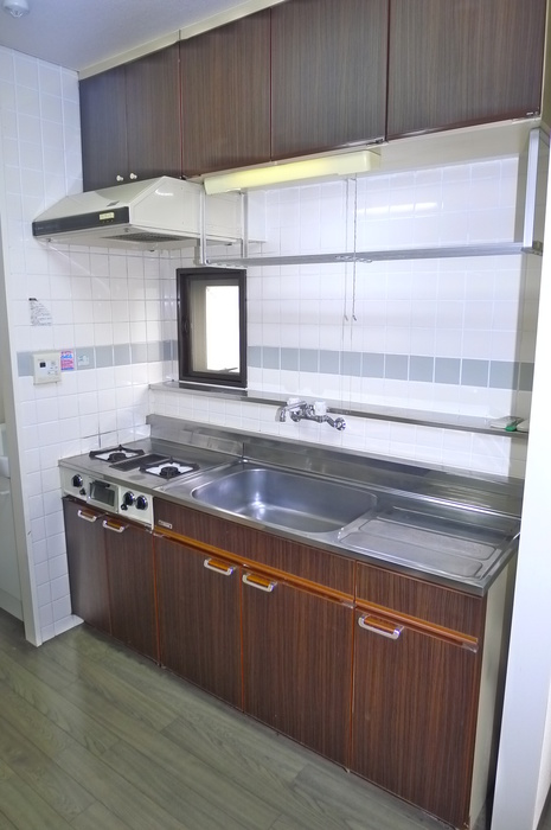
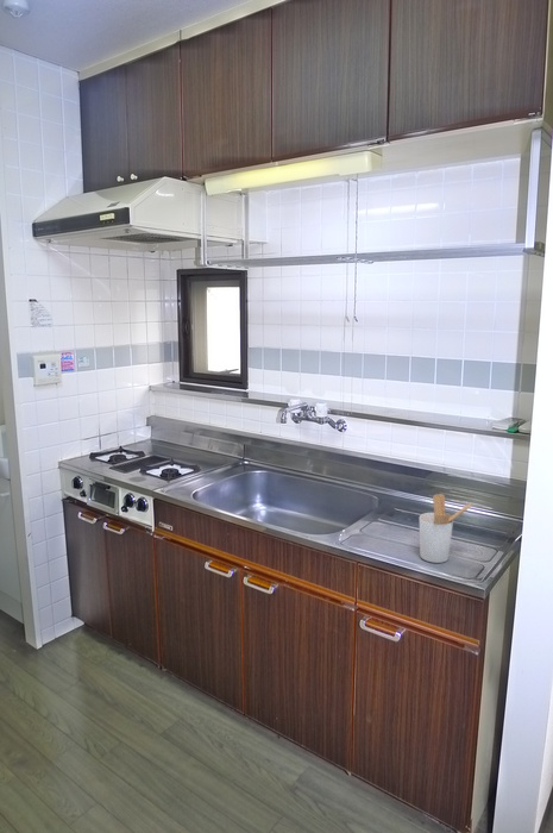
+ utensil holder [419,493,473,564]
